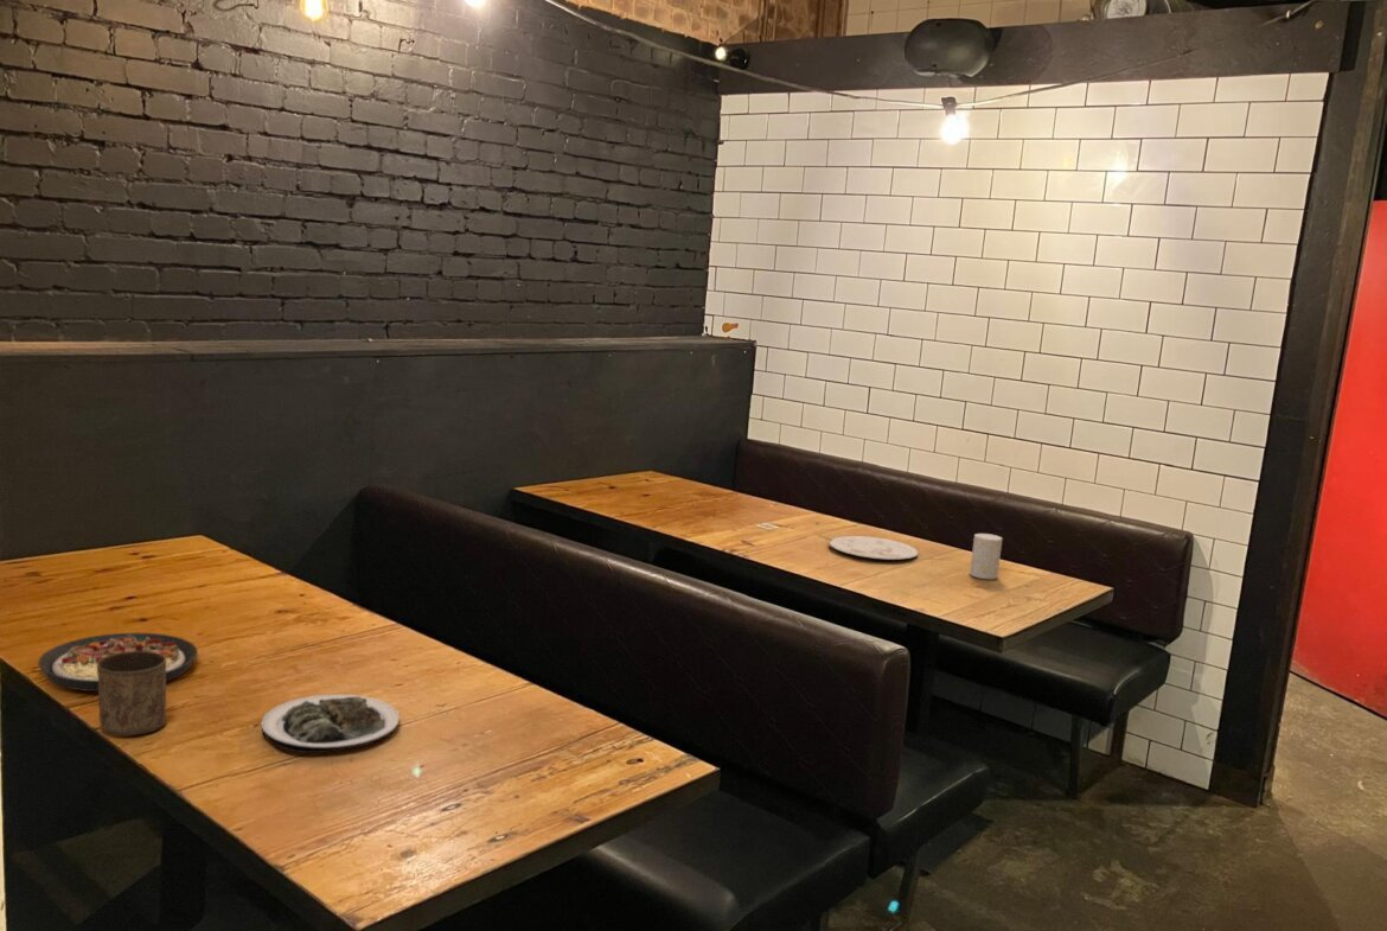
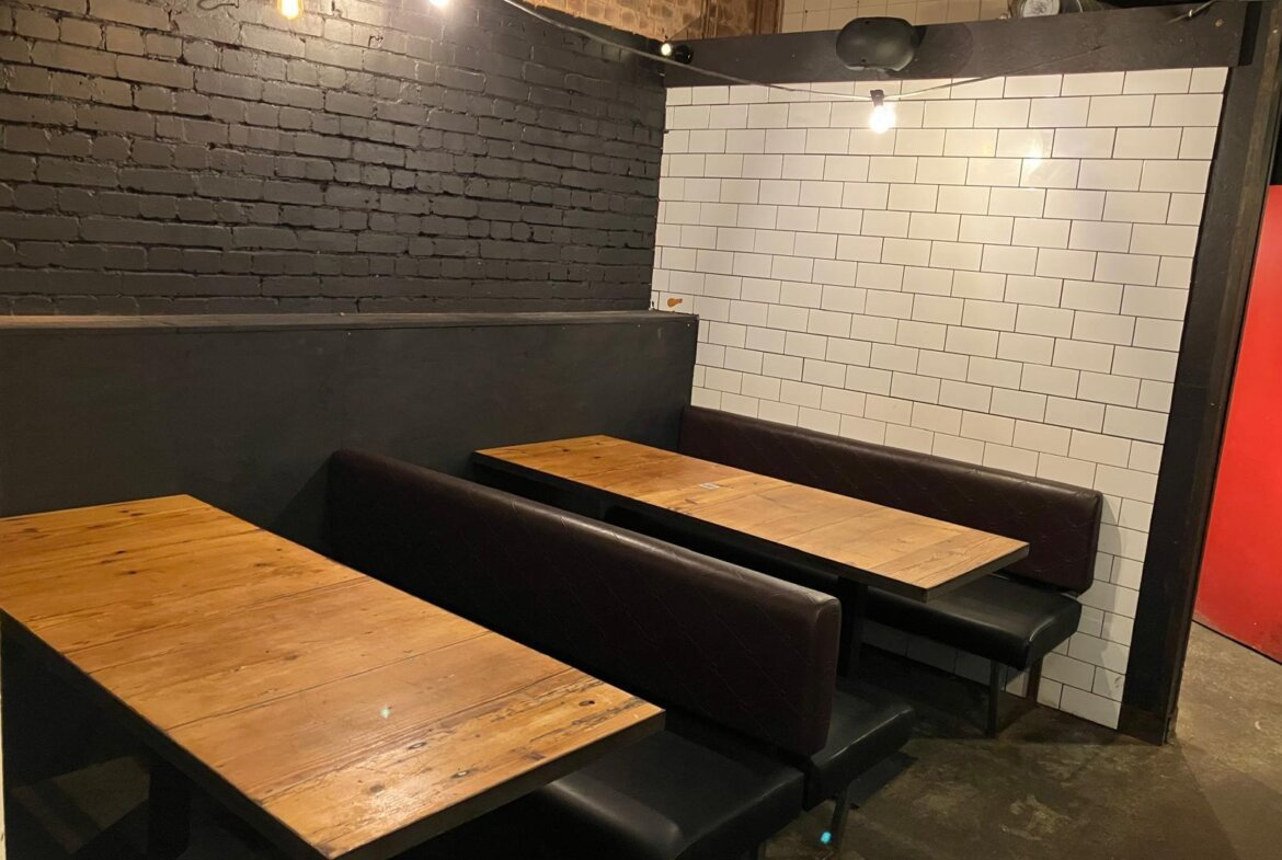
- plate [829,535,919,561]
- plate [261,693,401,754]
- plate [37,632,199,693]
- cup [97,651,167,738]
- cup [969,533,1004,580]
